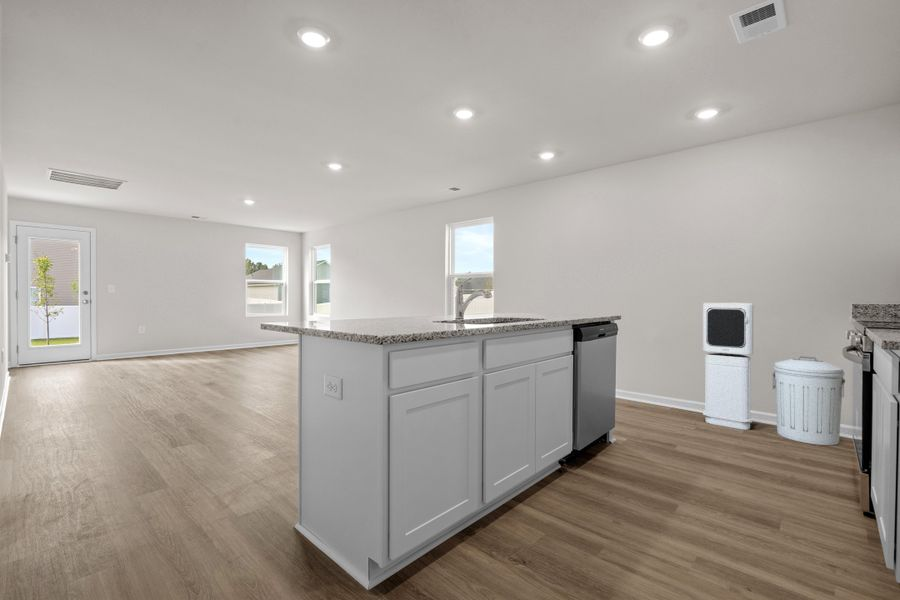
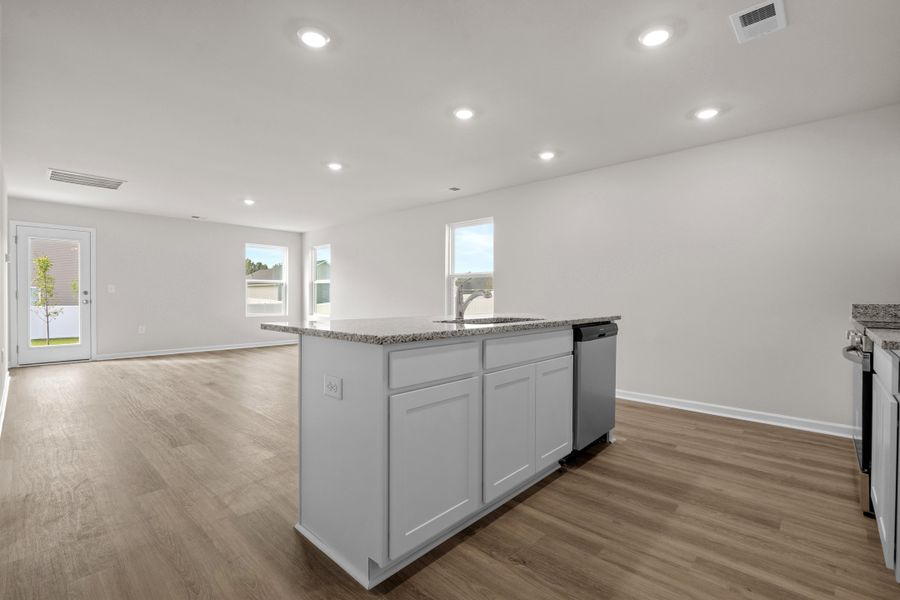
- air purifier [702,302,754,431]
- trash can [771,355,846,446]
